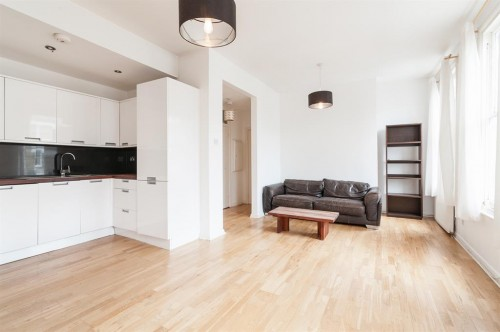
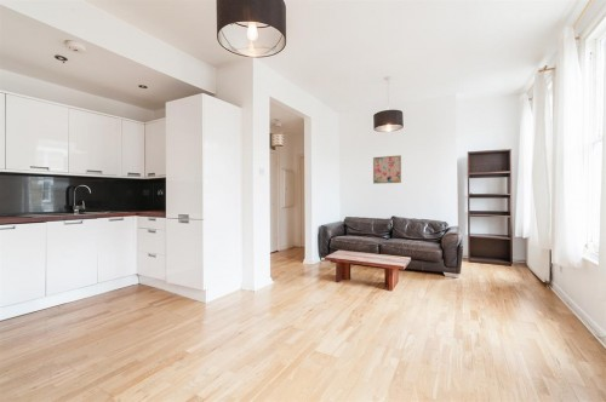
+ wall art [372,154,402,185]
